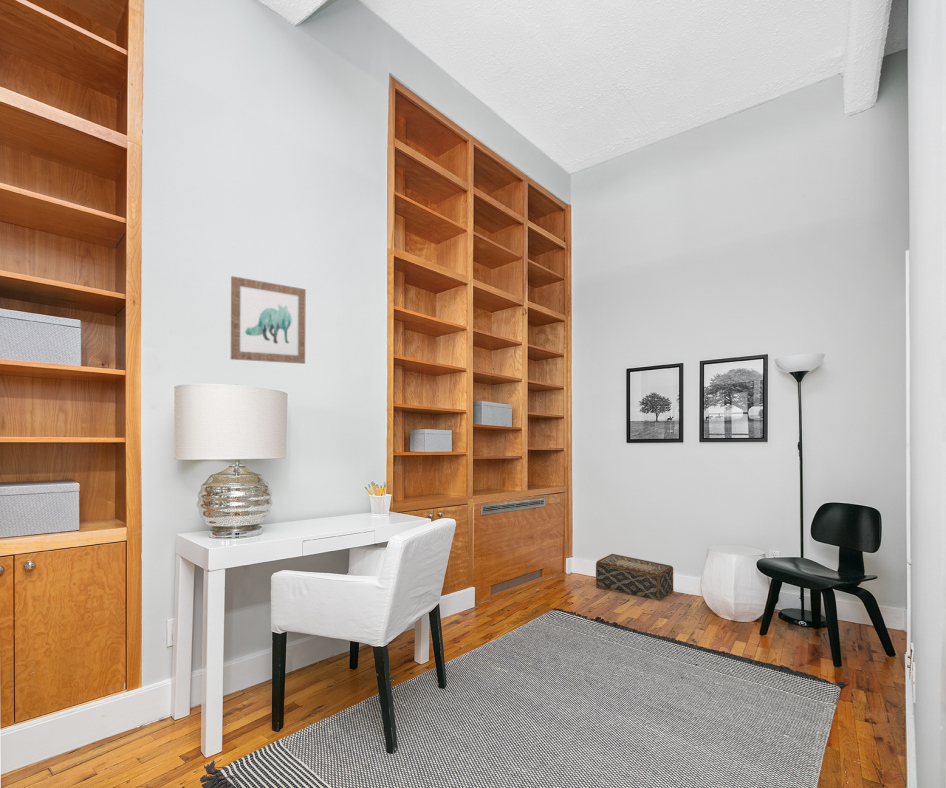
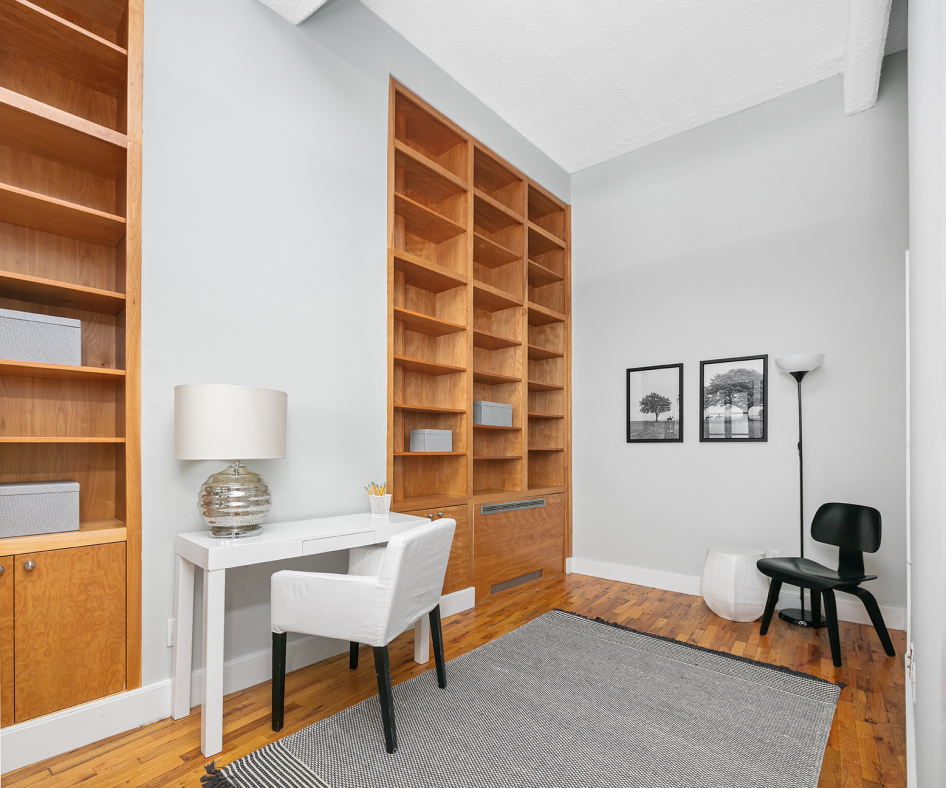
- wall art [230,275,307,365]
- woven basket [595,553,674,601]
